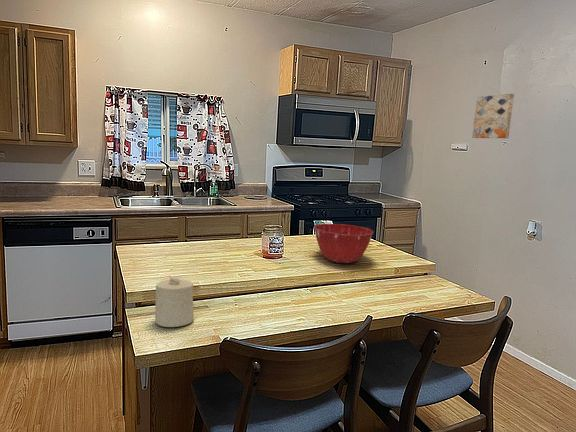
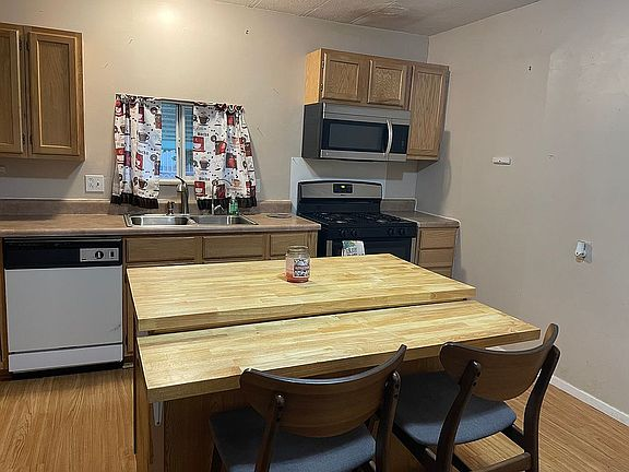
- candle [154,275,195,328]
- mixing bowl [313,223,374,264]
- wall art [471,93,515,139]
